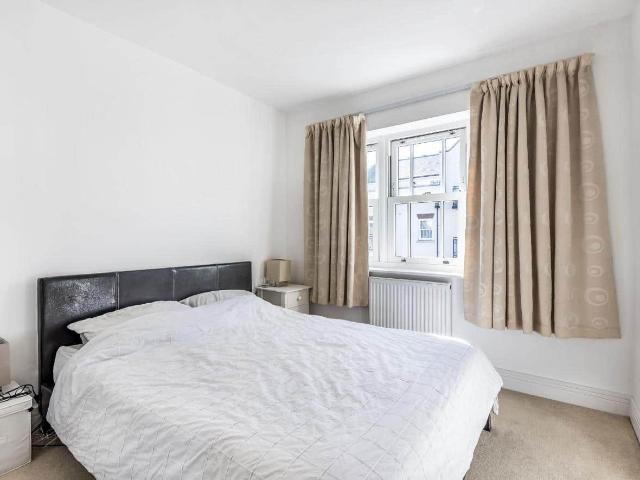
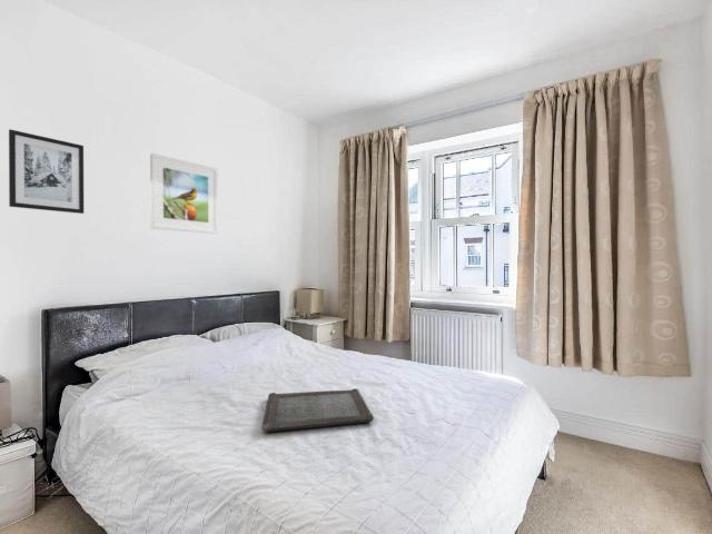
+ wall art [8,128,85,215]
+ serving tray [260,387,375,434]
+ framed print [149,152,219,235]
